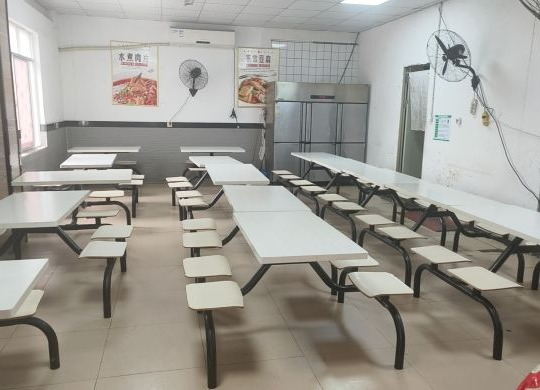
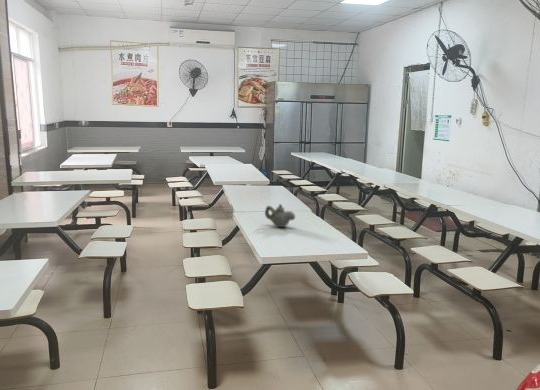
+ teapot [264,203,296,228]
